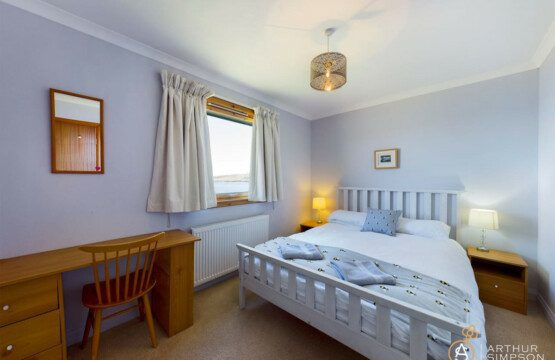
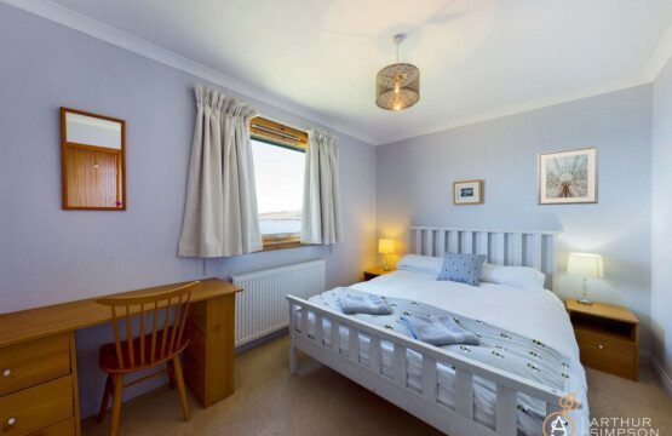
+ picture frame [536,144,599,207]
